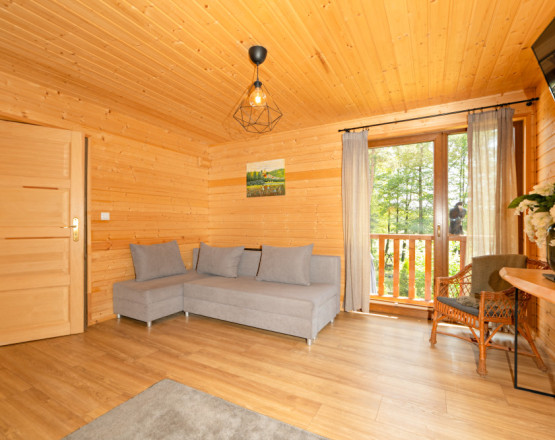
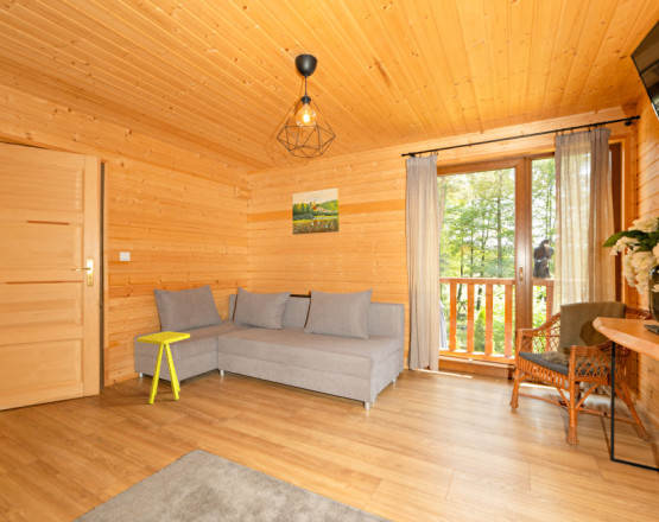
+ side table [135,330,191,405]
